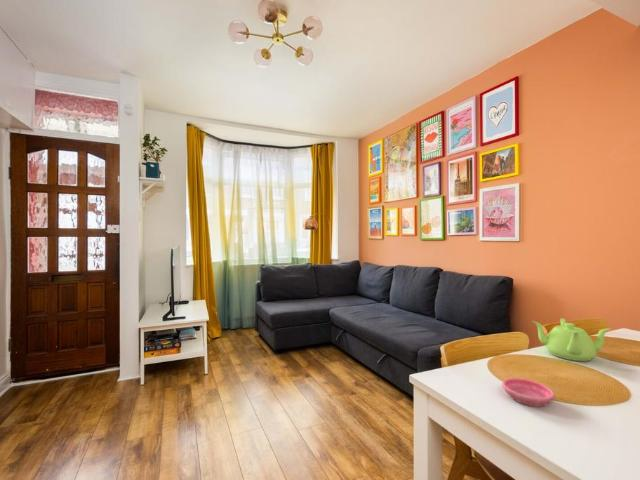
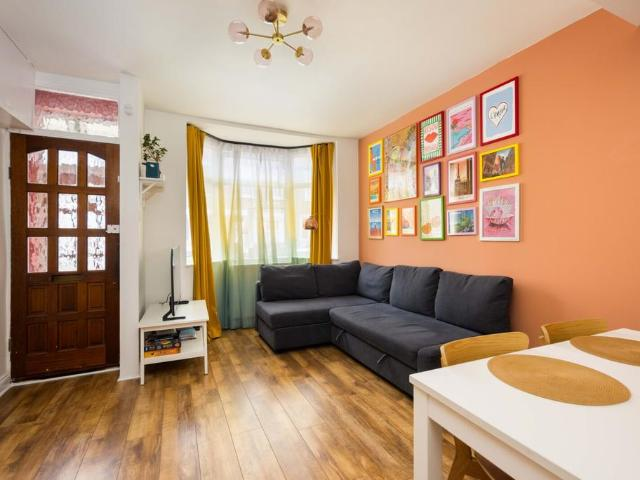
- saucer [501,377,556,408]
- teapot [532,317,611,362]
